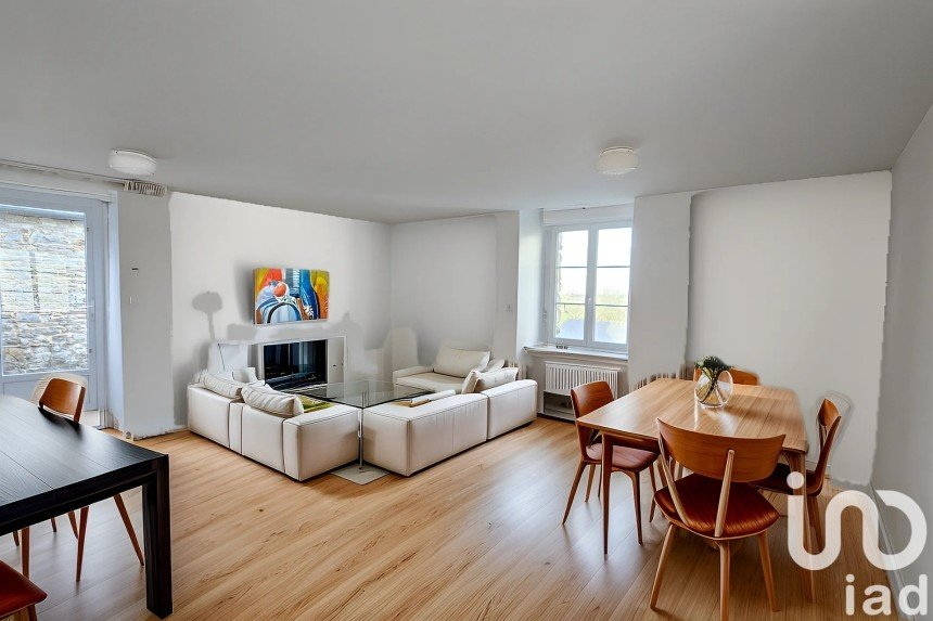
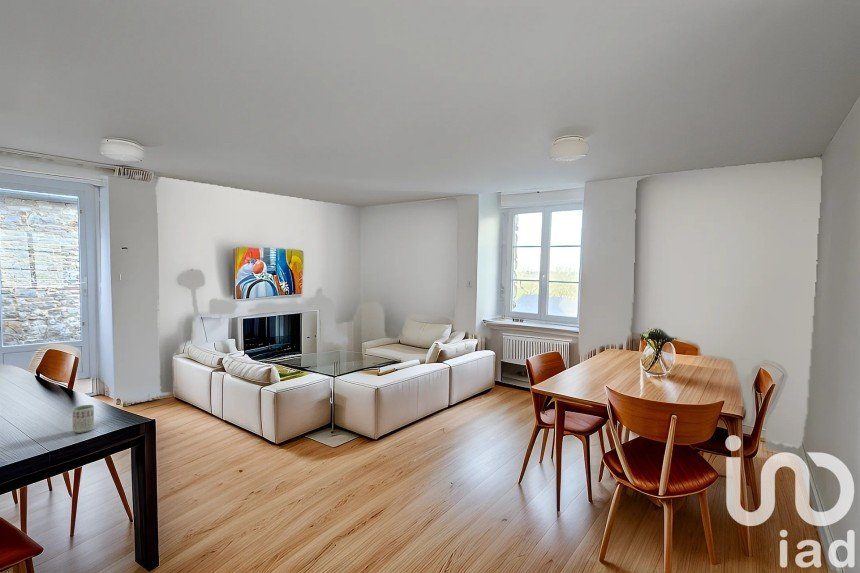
+ cup [72,404,95,434]
